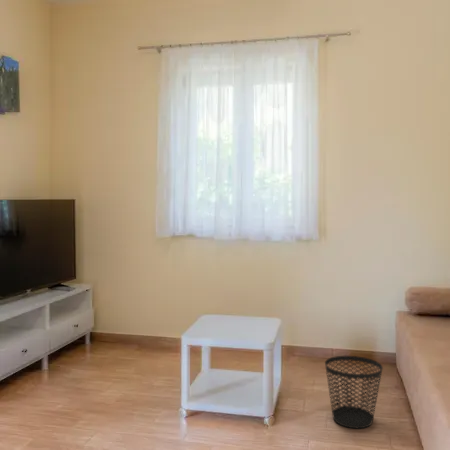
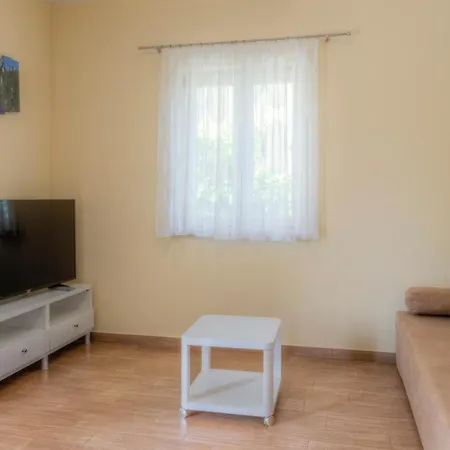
- wastebasket [324,355,384,430]
